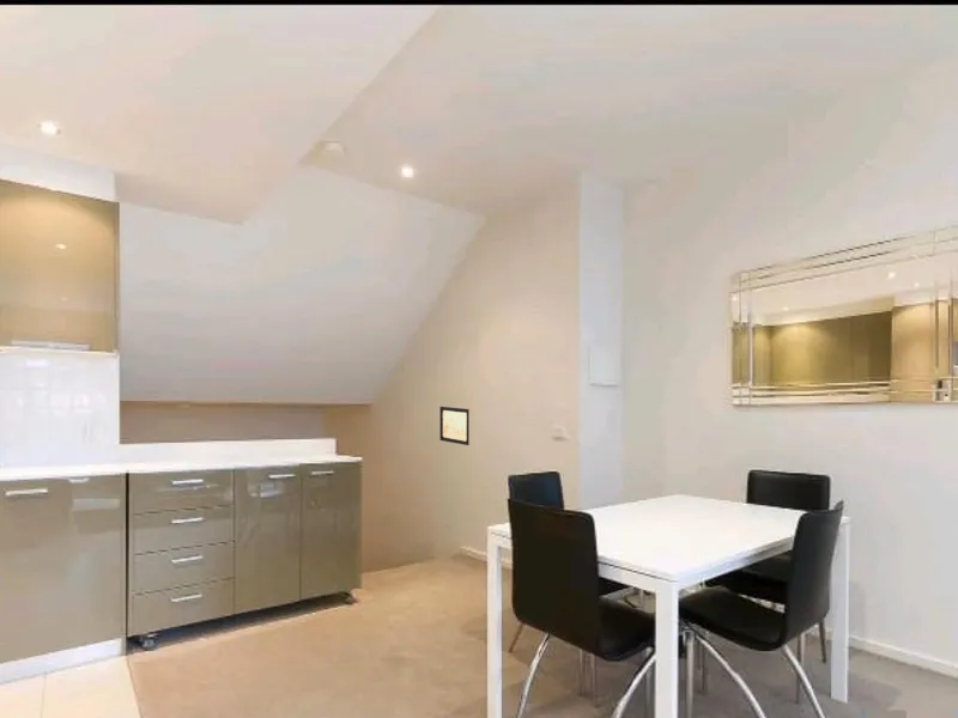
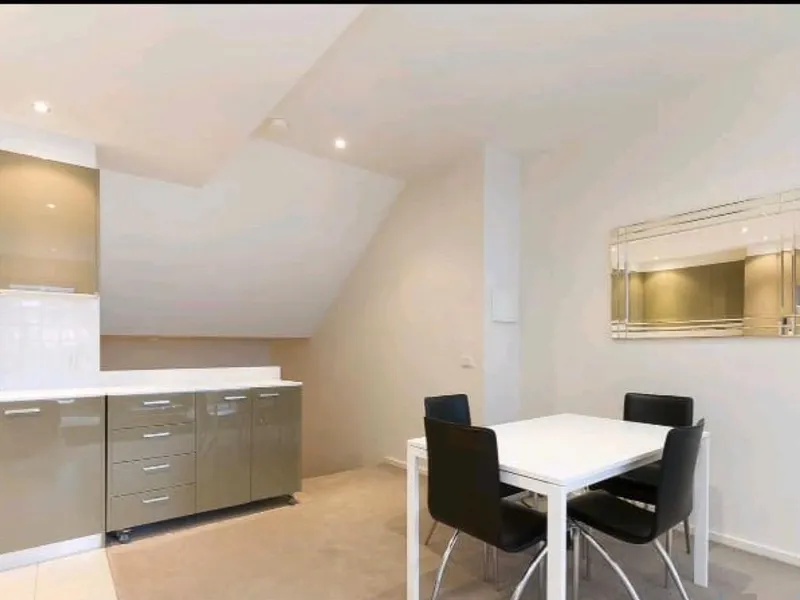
- wall art [438,406,471,446]
